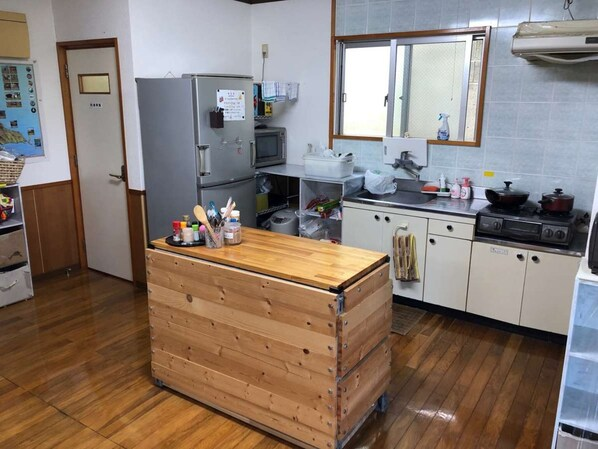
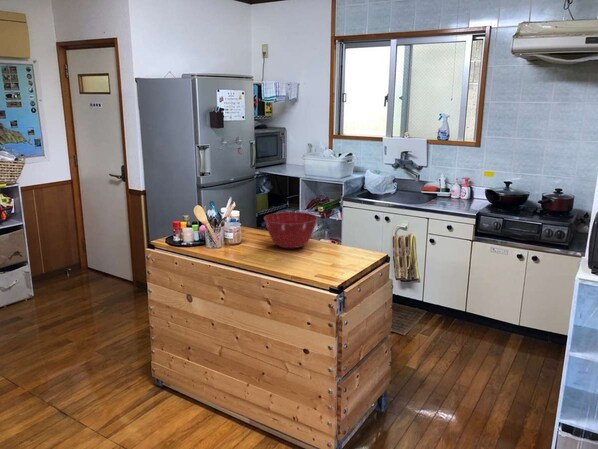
+ mixing bowl [263,211,319,249]
